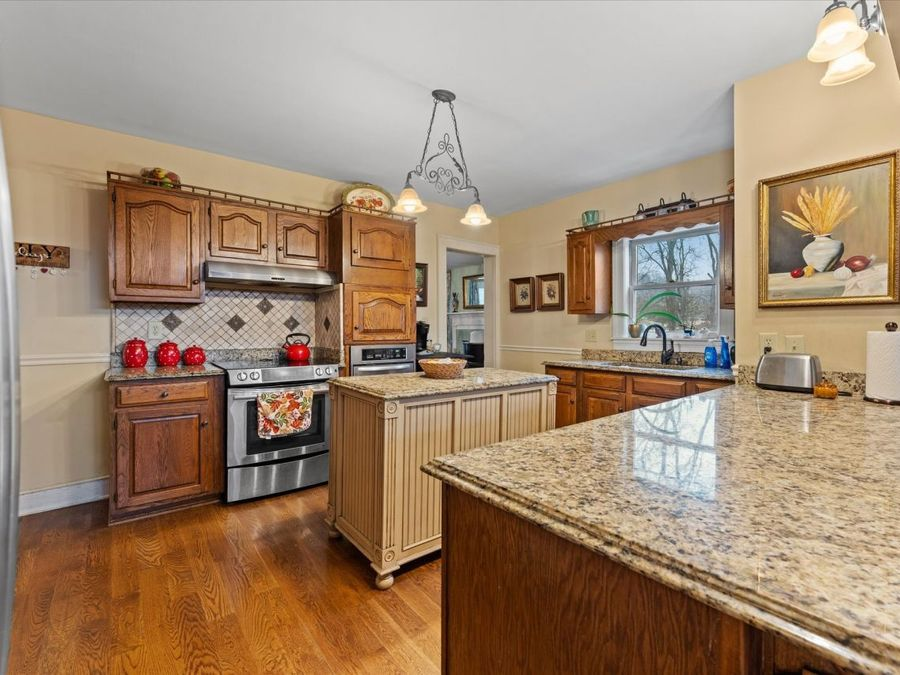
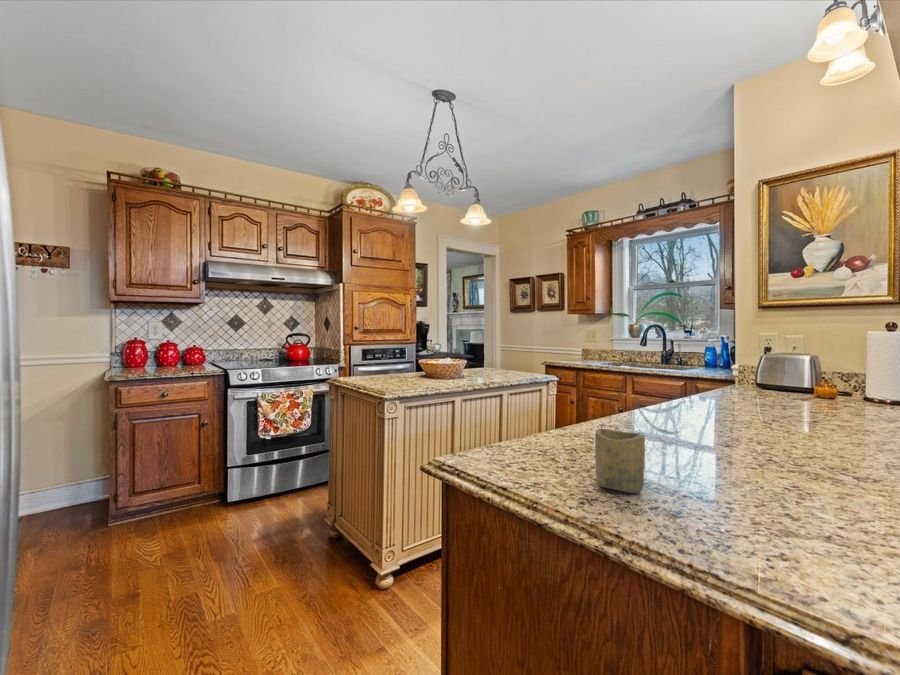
+ cup [594,428,646,494]
